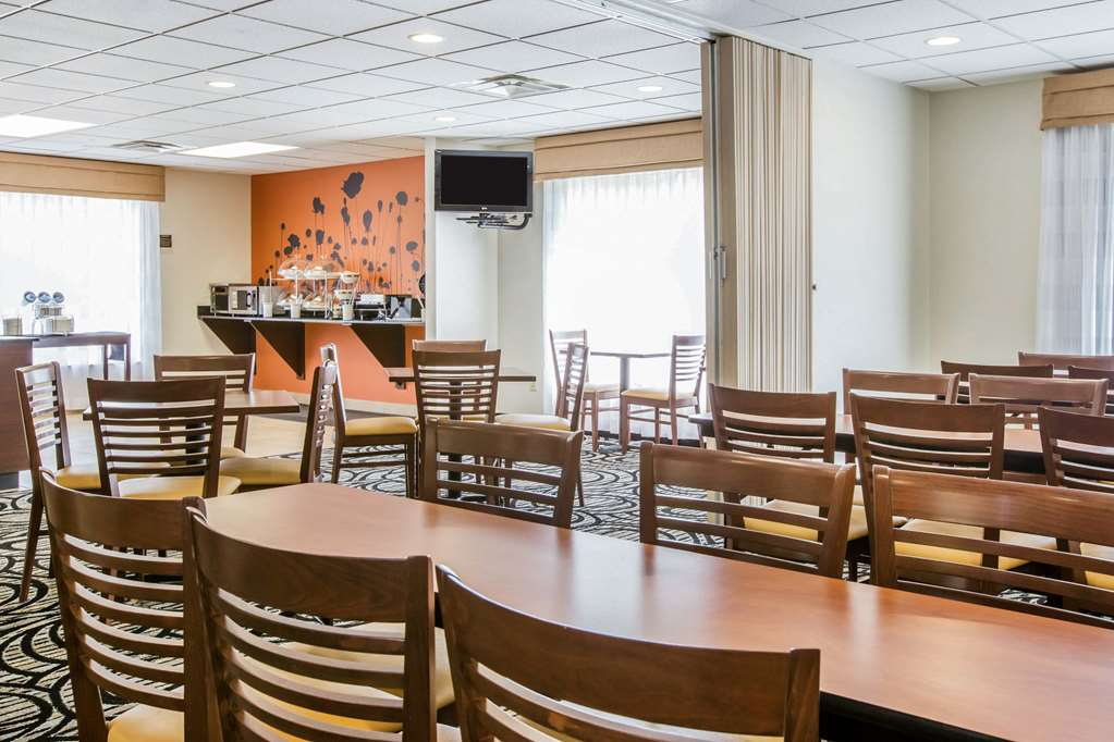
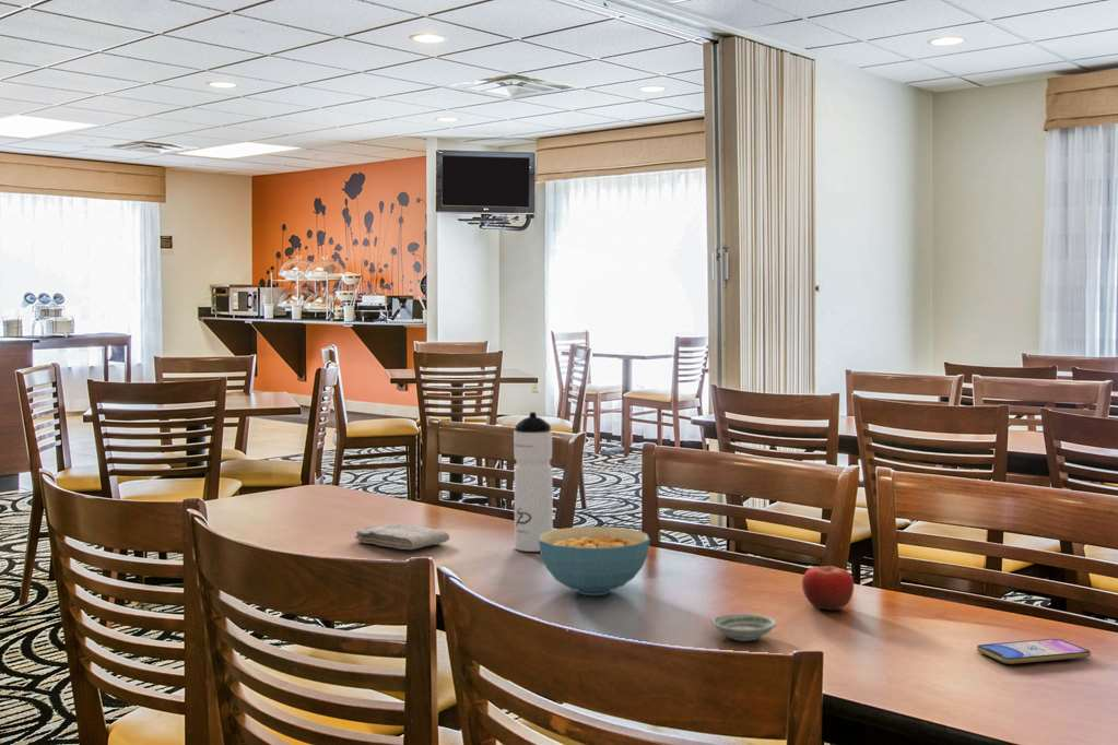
+ saucer [711,613,777,641]
+ washcloth [354,522,450,551]
+ smartphone [976,638,1092,665]
+ cereal bowl [539,525,651,596]
+ fruit [801,559,855,612]
+ water bottle [513,411,554,553]
